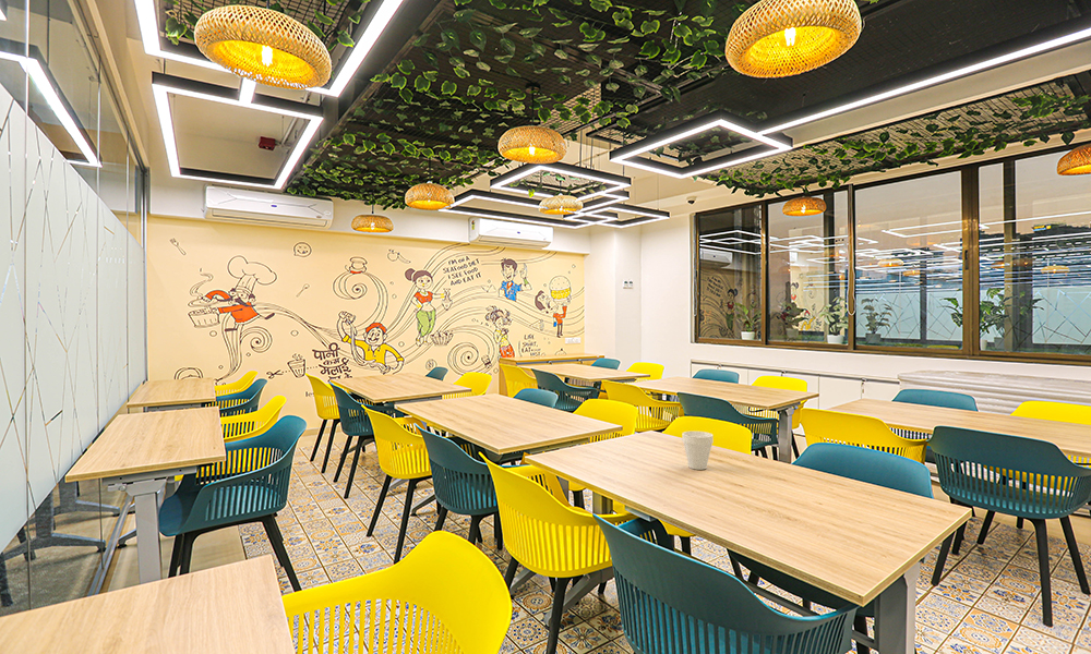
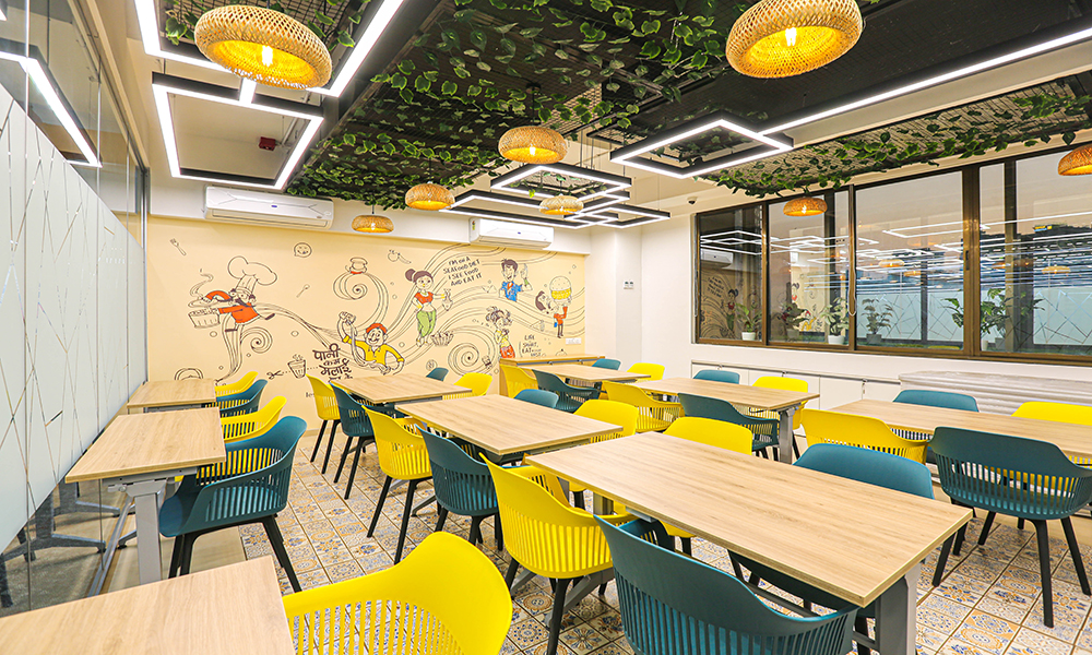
- cup [681,431,715,471]
